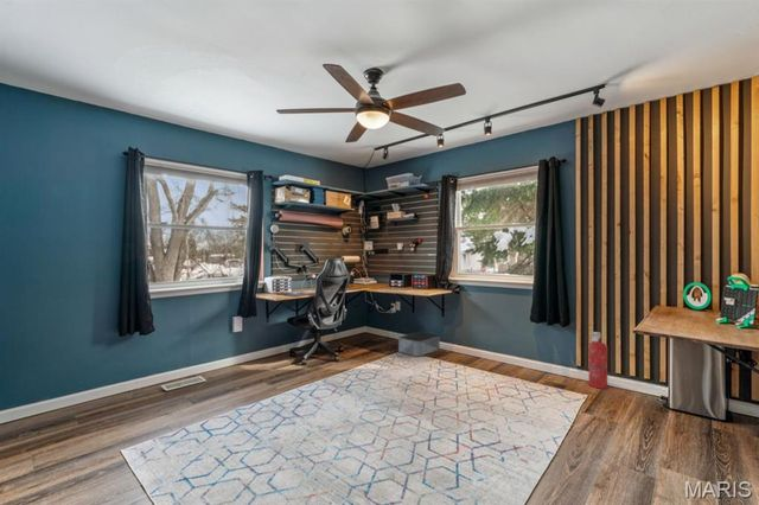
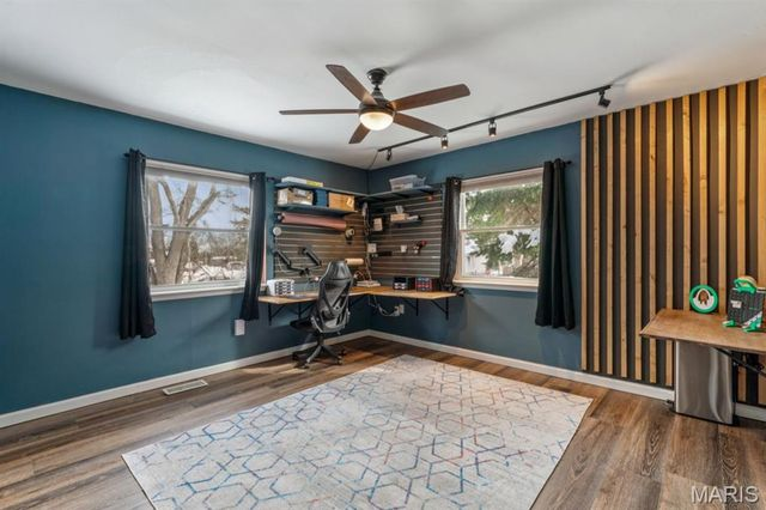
- storage bin [397,331,441,357]
- fire extinguisher [587,331,610,390]
